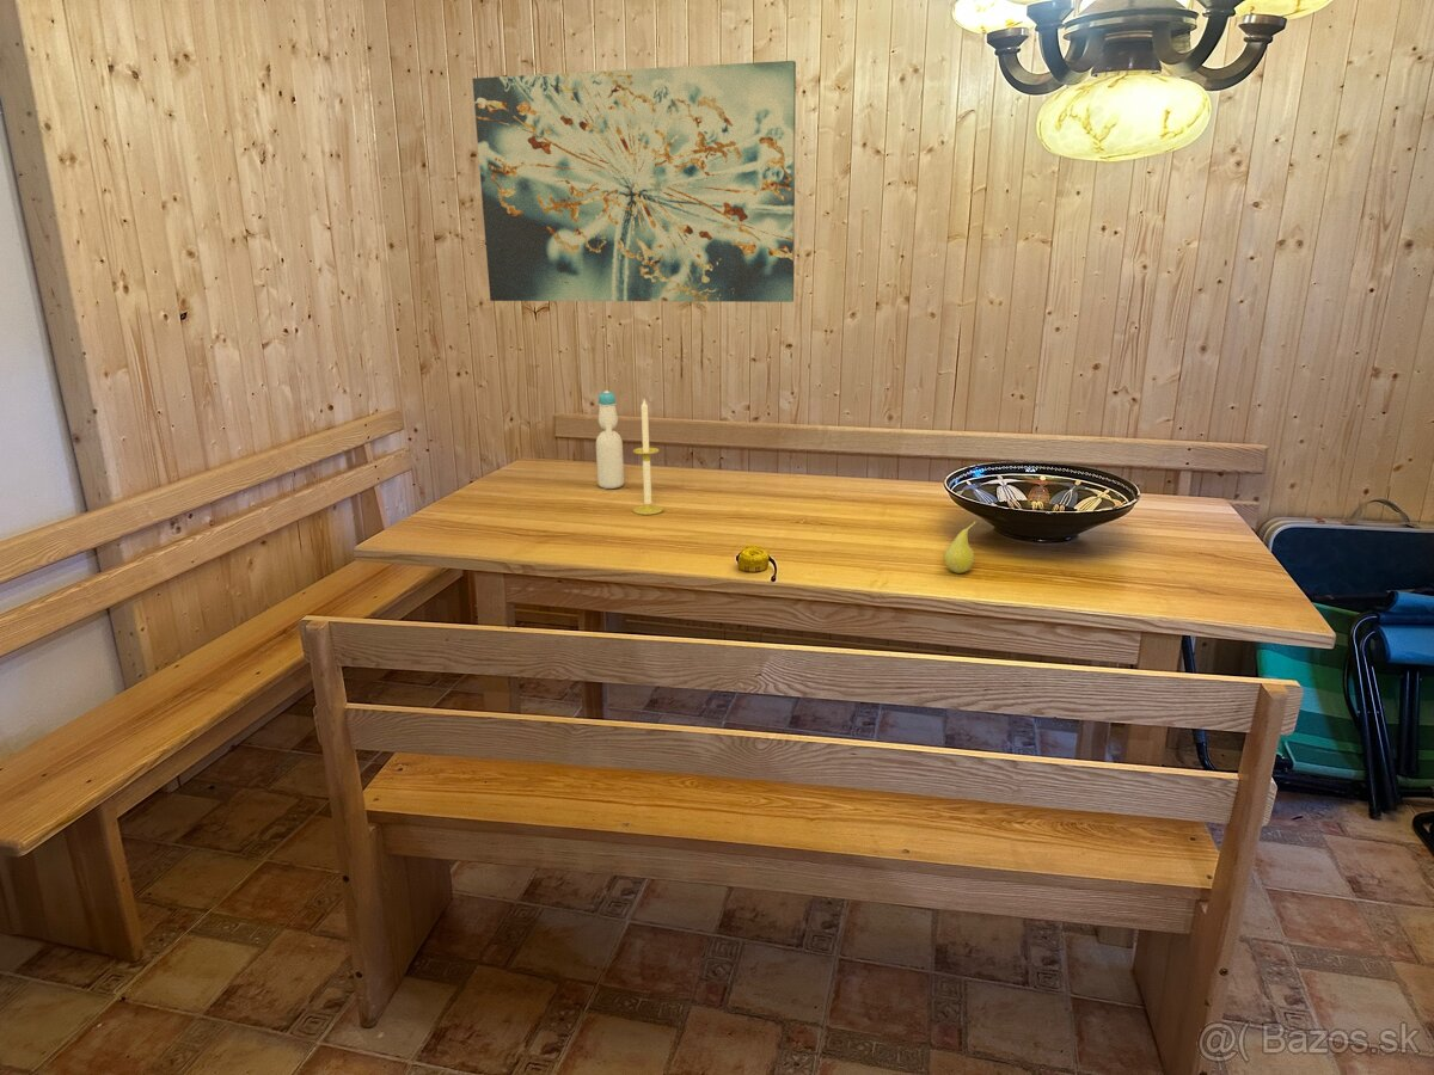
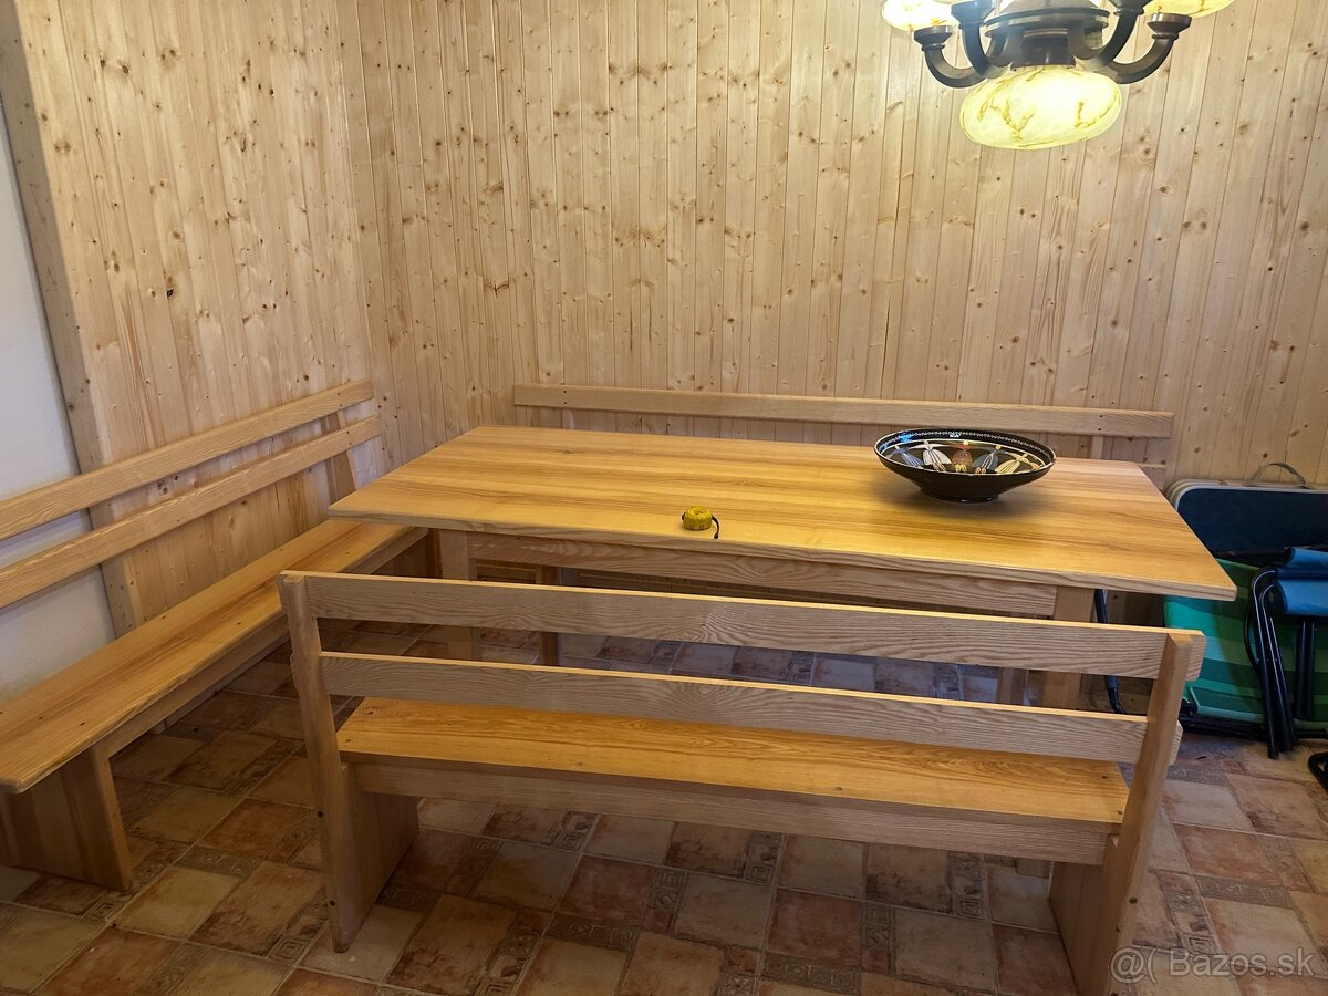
- candle [632,399,664,516]
- fruit [943,520,978,575]
- bottle [595,389,625,490]
- wall art [471,60,797,303]
